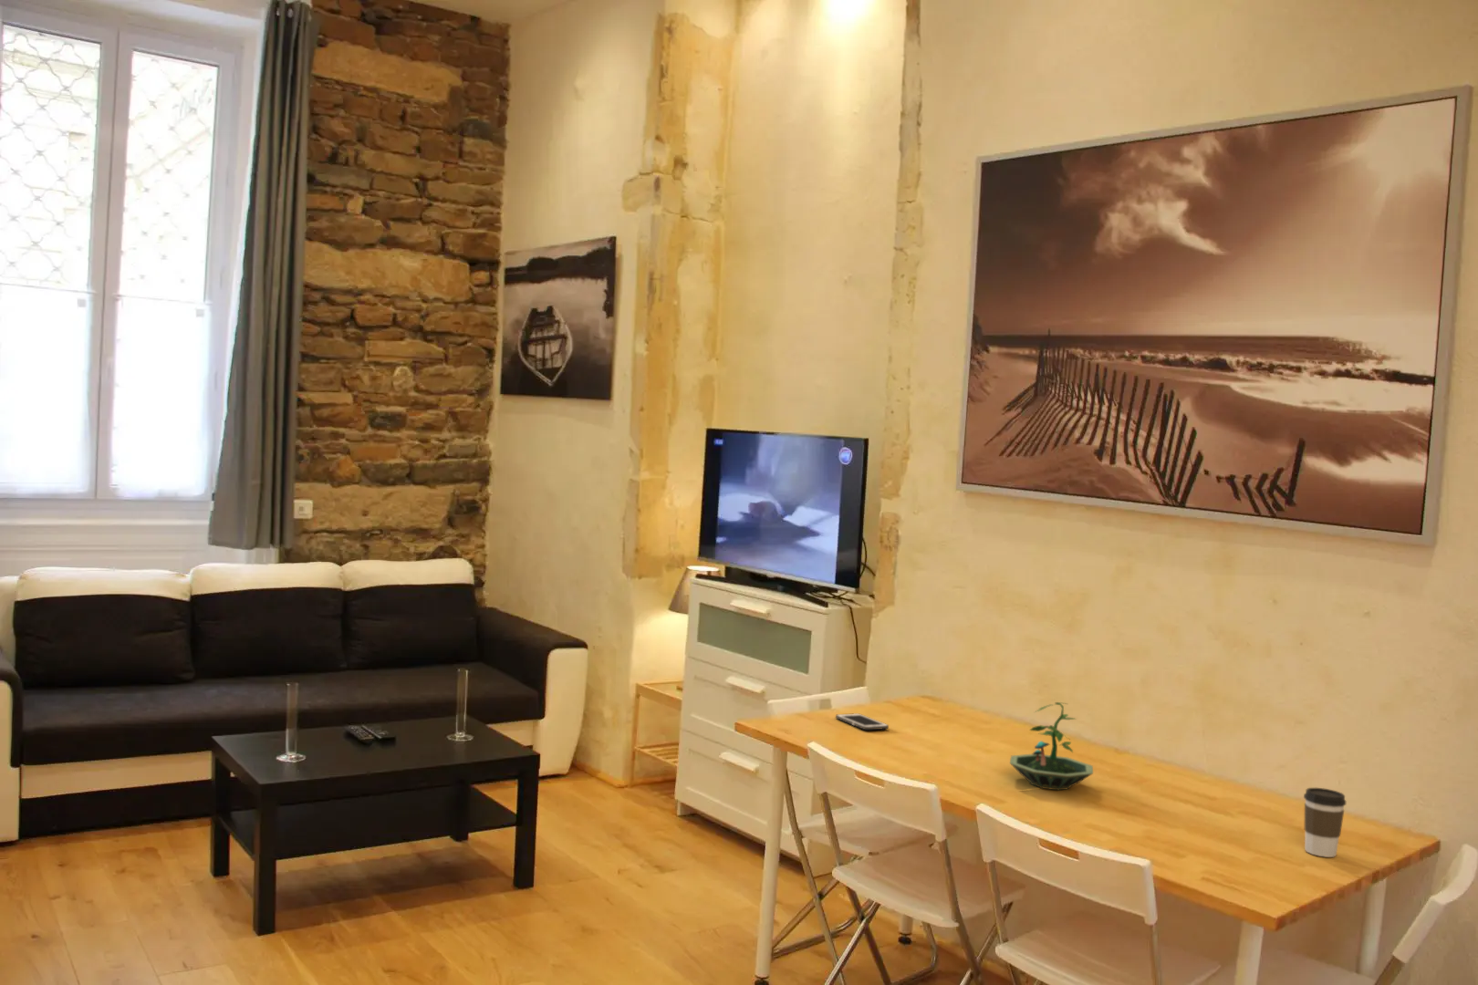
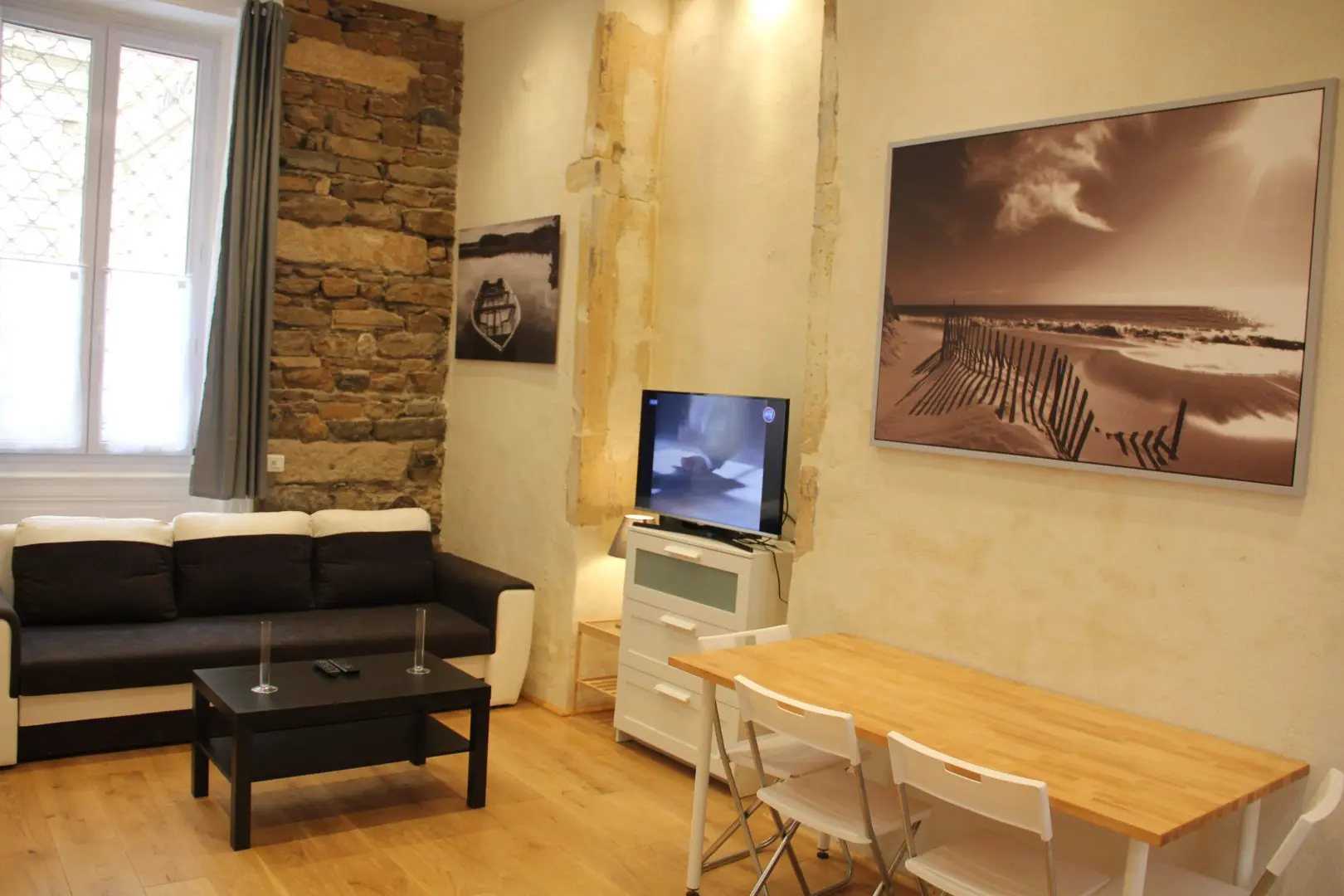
- coffee cup [1303,787,1347,859]
- terrarium [1010,701,1094,790]
- cell phone [835,712,890,731]
